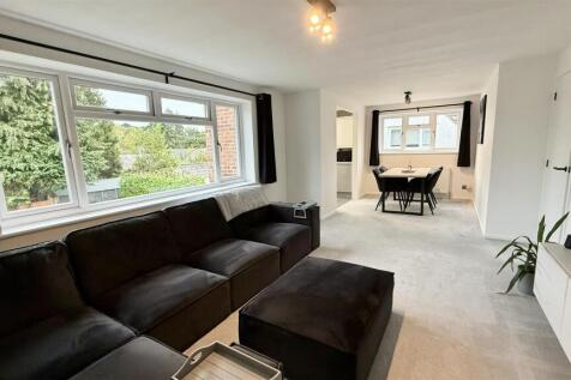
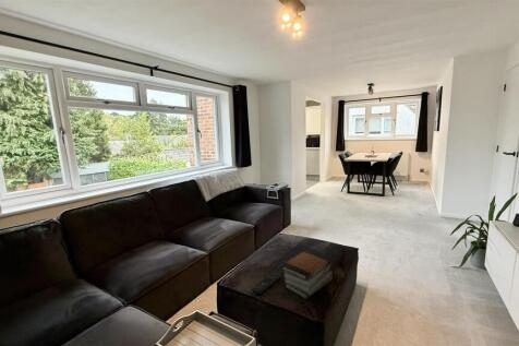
+ book stack [280,248,335,300]
+ remote control [251,271,283,295]
